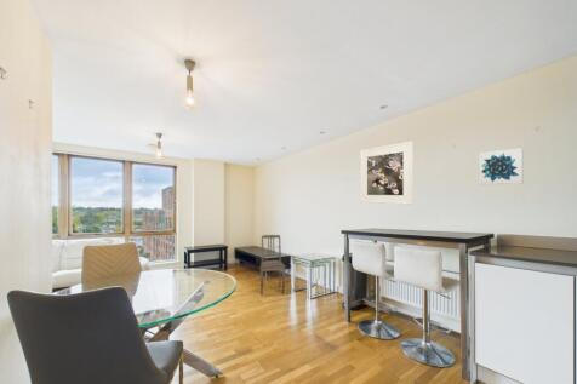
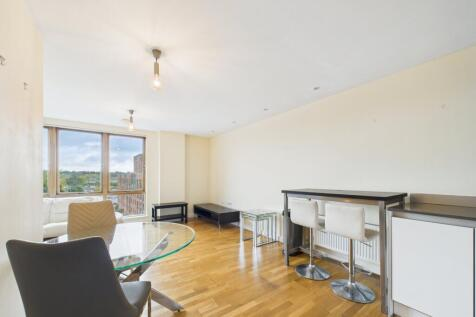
- wall art [478,147,525,185]
- dining chair [258,234,287,296]
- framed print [360,141,413,206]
